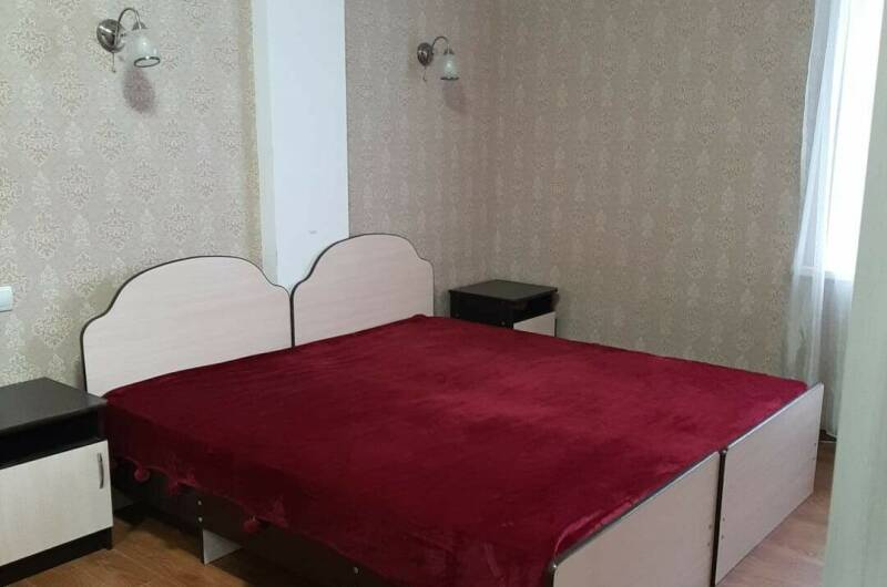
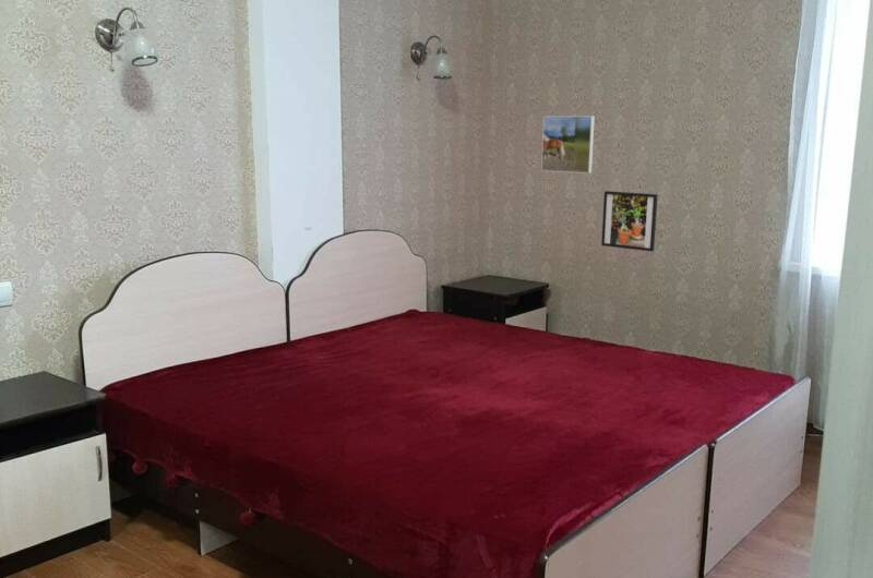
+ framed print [600,190,659,252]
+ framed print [540,115,596,174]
